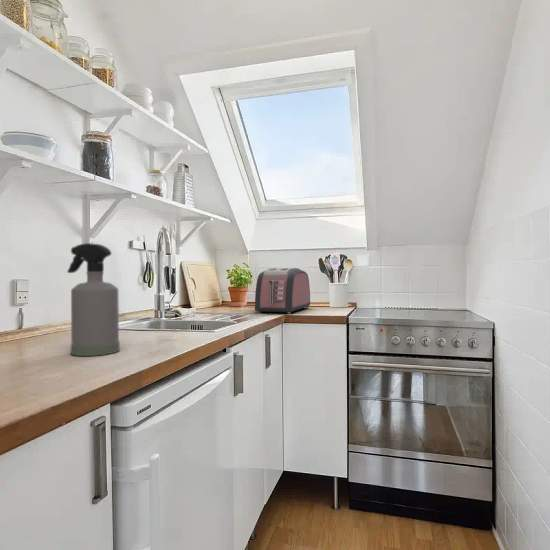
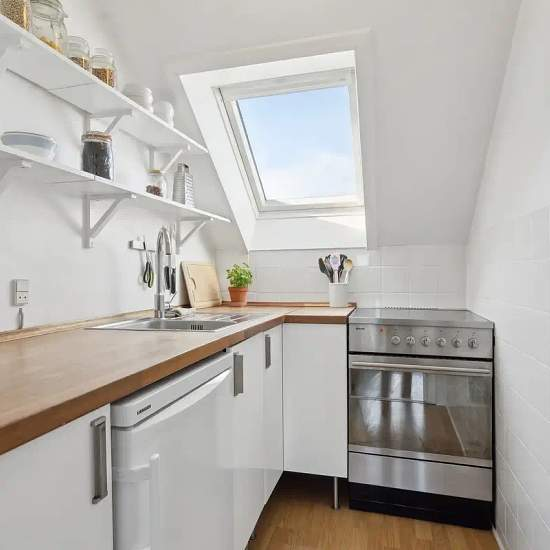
- toaster [254,267,311,315]
- spray bottle [66,242,121,357]
